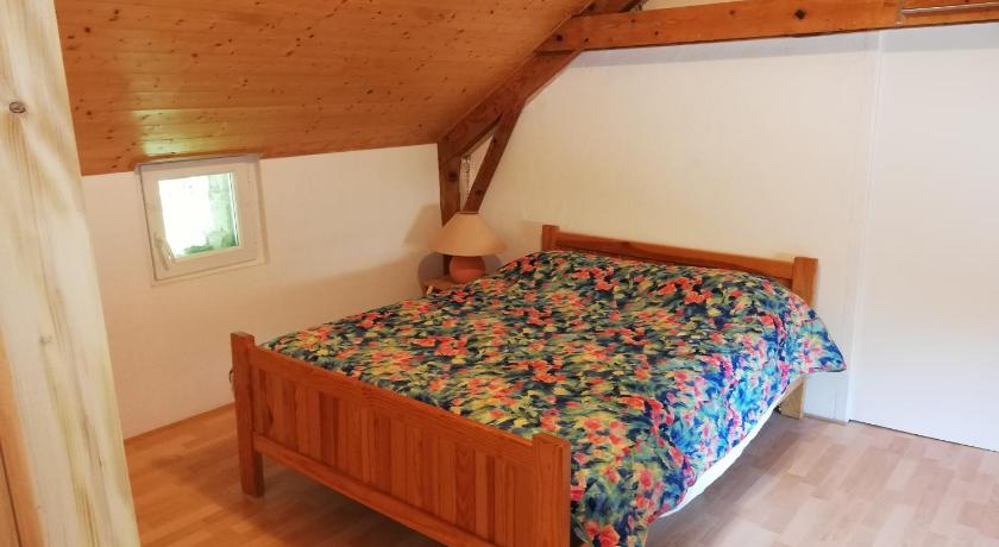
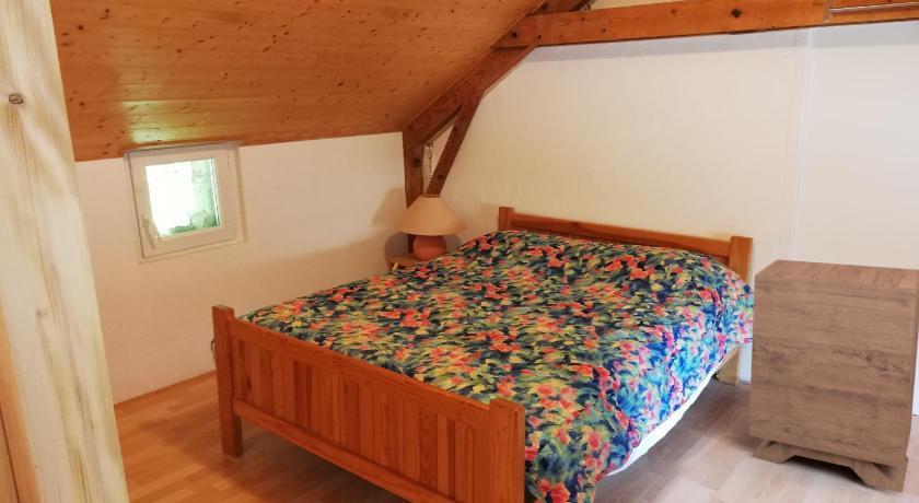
+ nightstand [747,259,919,494]
